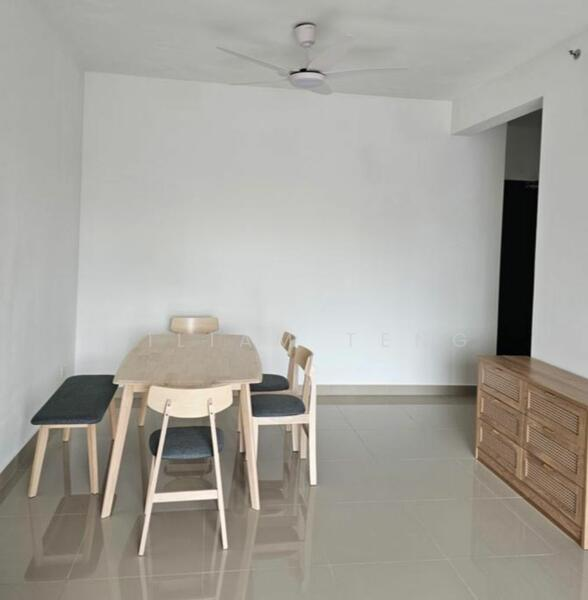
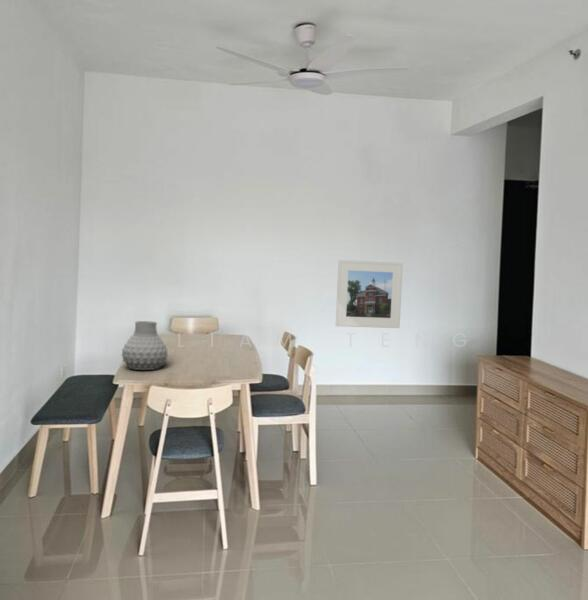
+ vase [120,320,169,371]
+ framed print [335,259,404,329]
